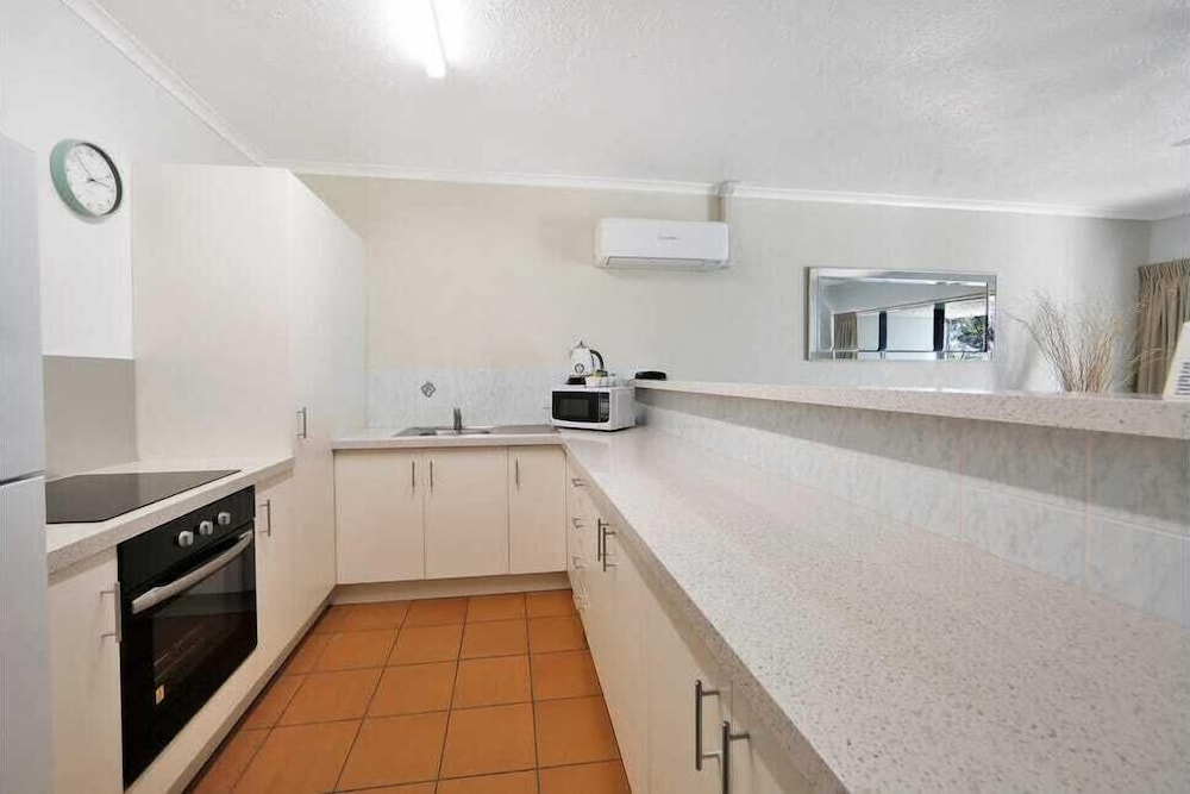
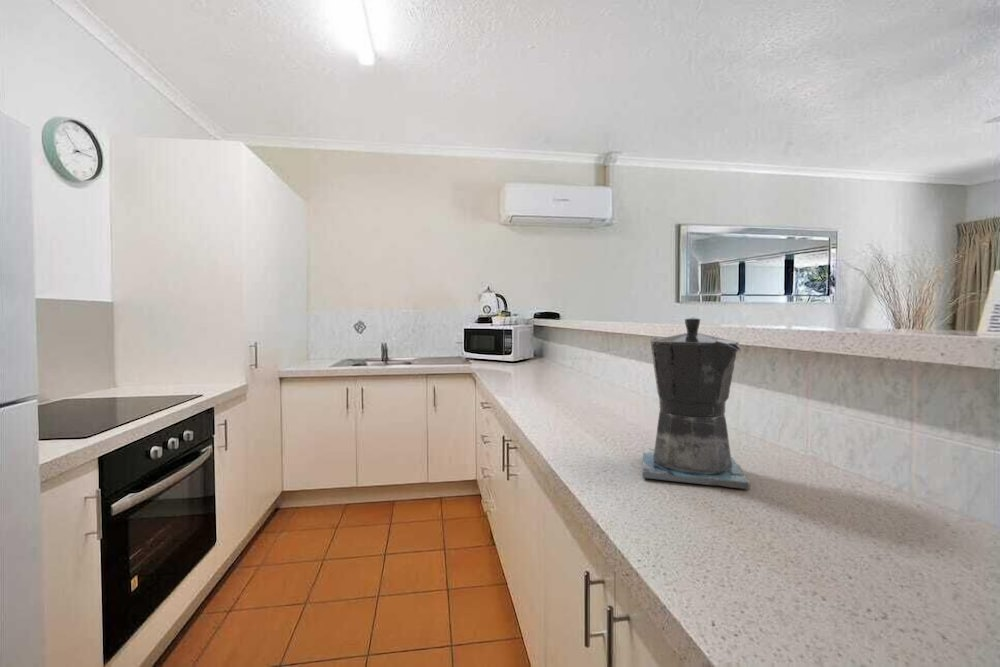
+ coffee maker [642,316,751,490]
